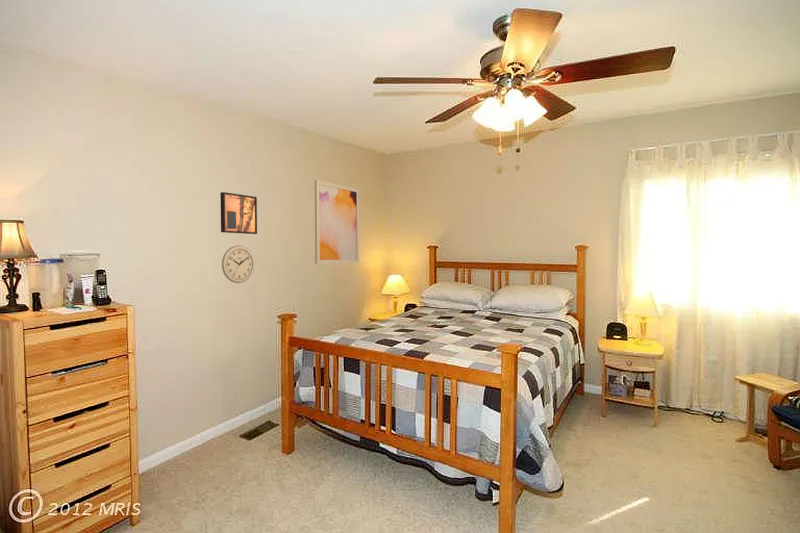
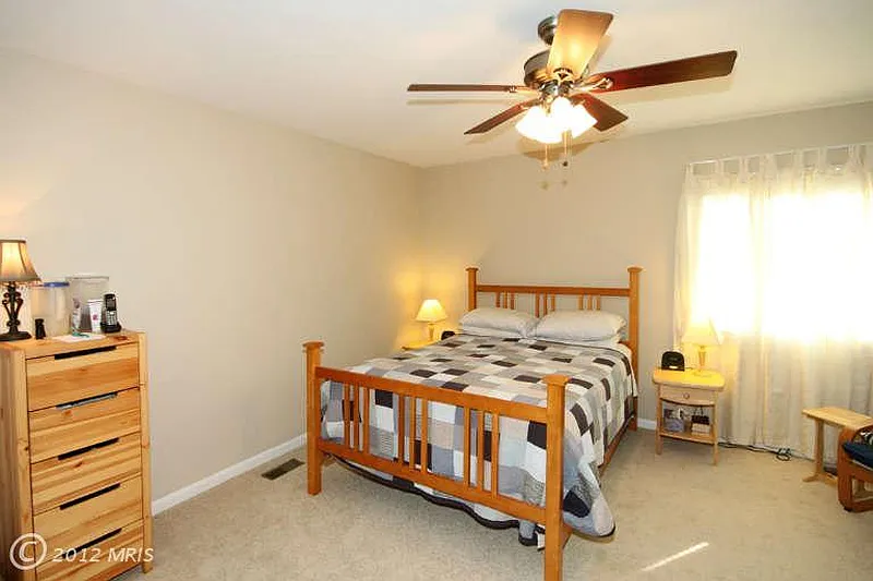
- wall art [219,191,258,235]
- wall art [314,179,360,265]
- wall clock [221,245,255,284]
